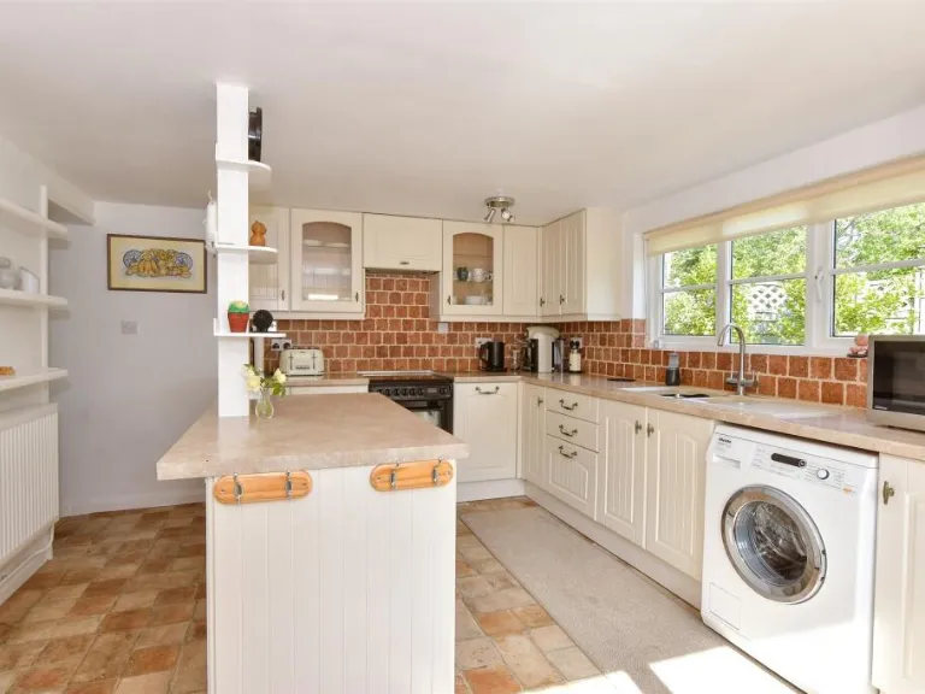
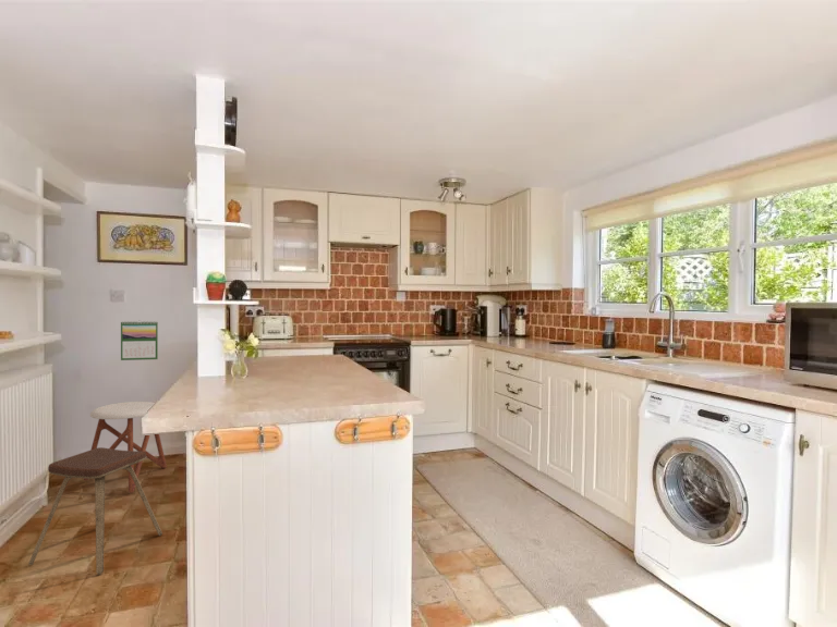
+ calendar [120,319,159,361]
+ music stool [27,446,163,576]
+ stool [83,401,168,494]
